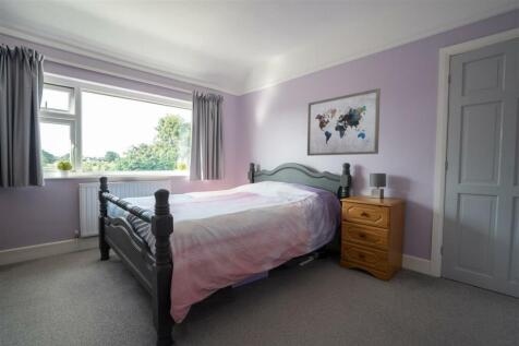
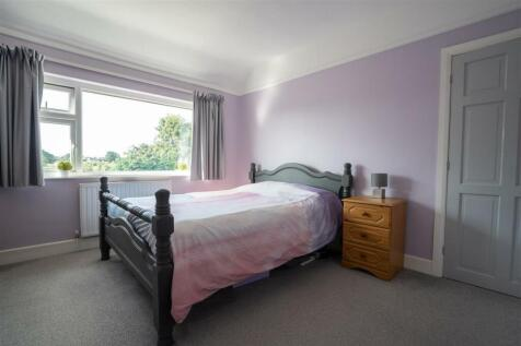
- wall art [306,87,382,157]
